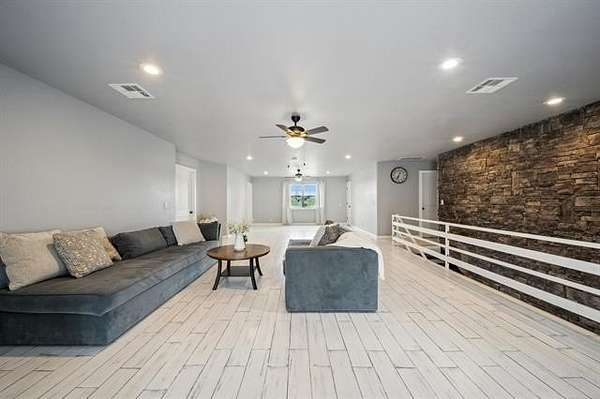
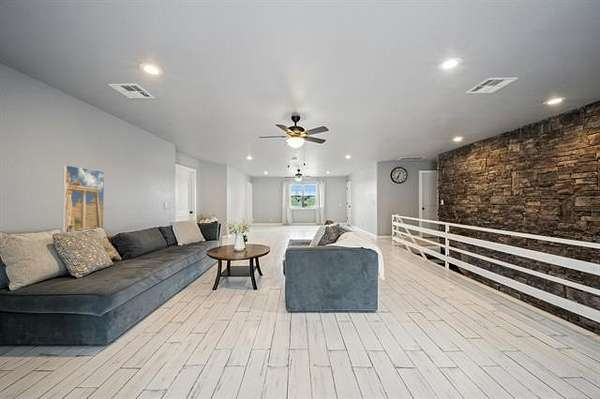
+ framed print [61,164,105,233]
